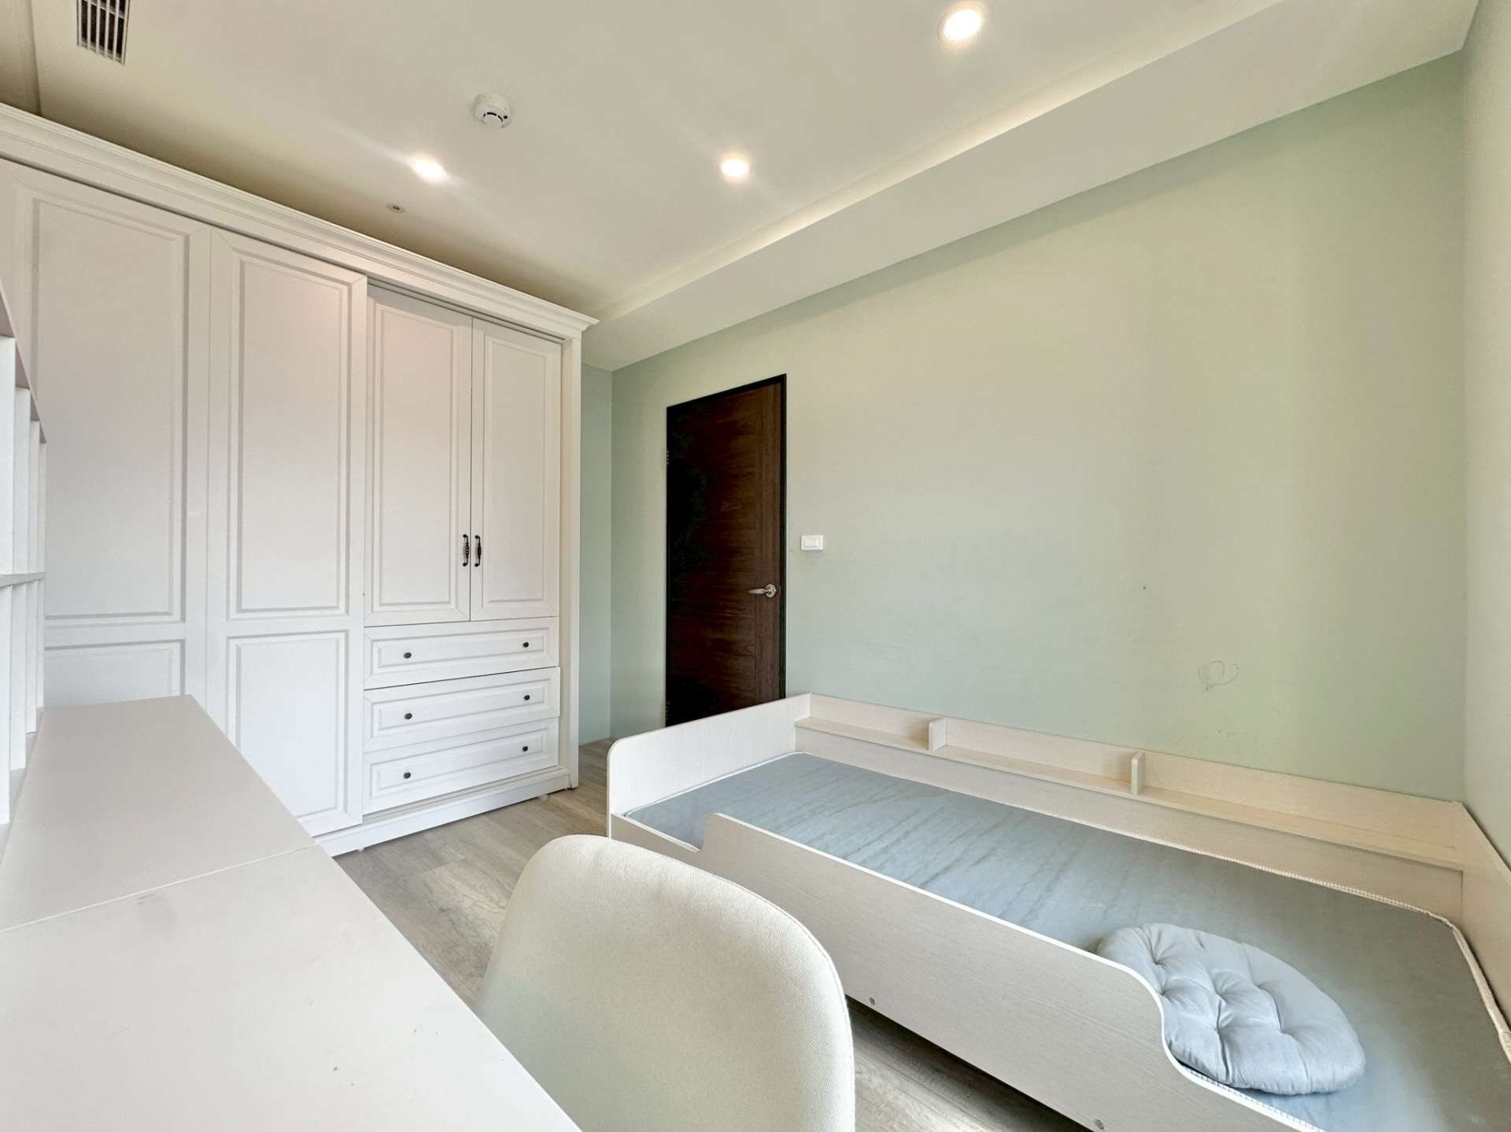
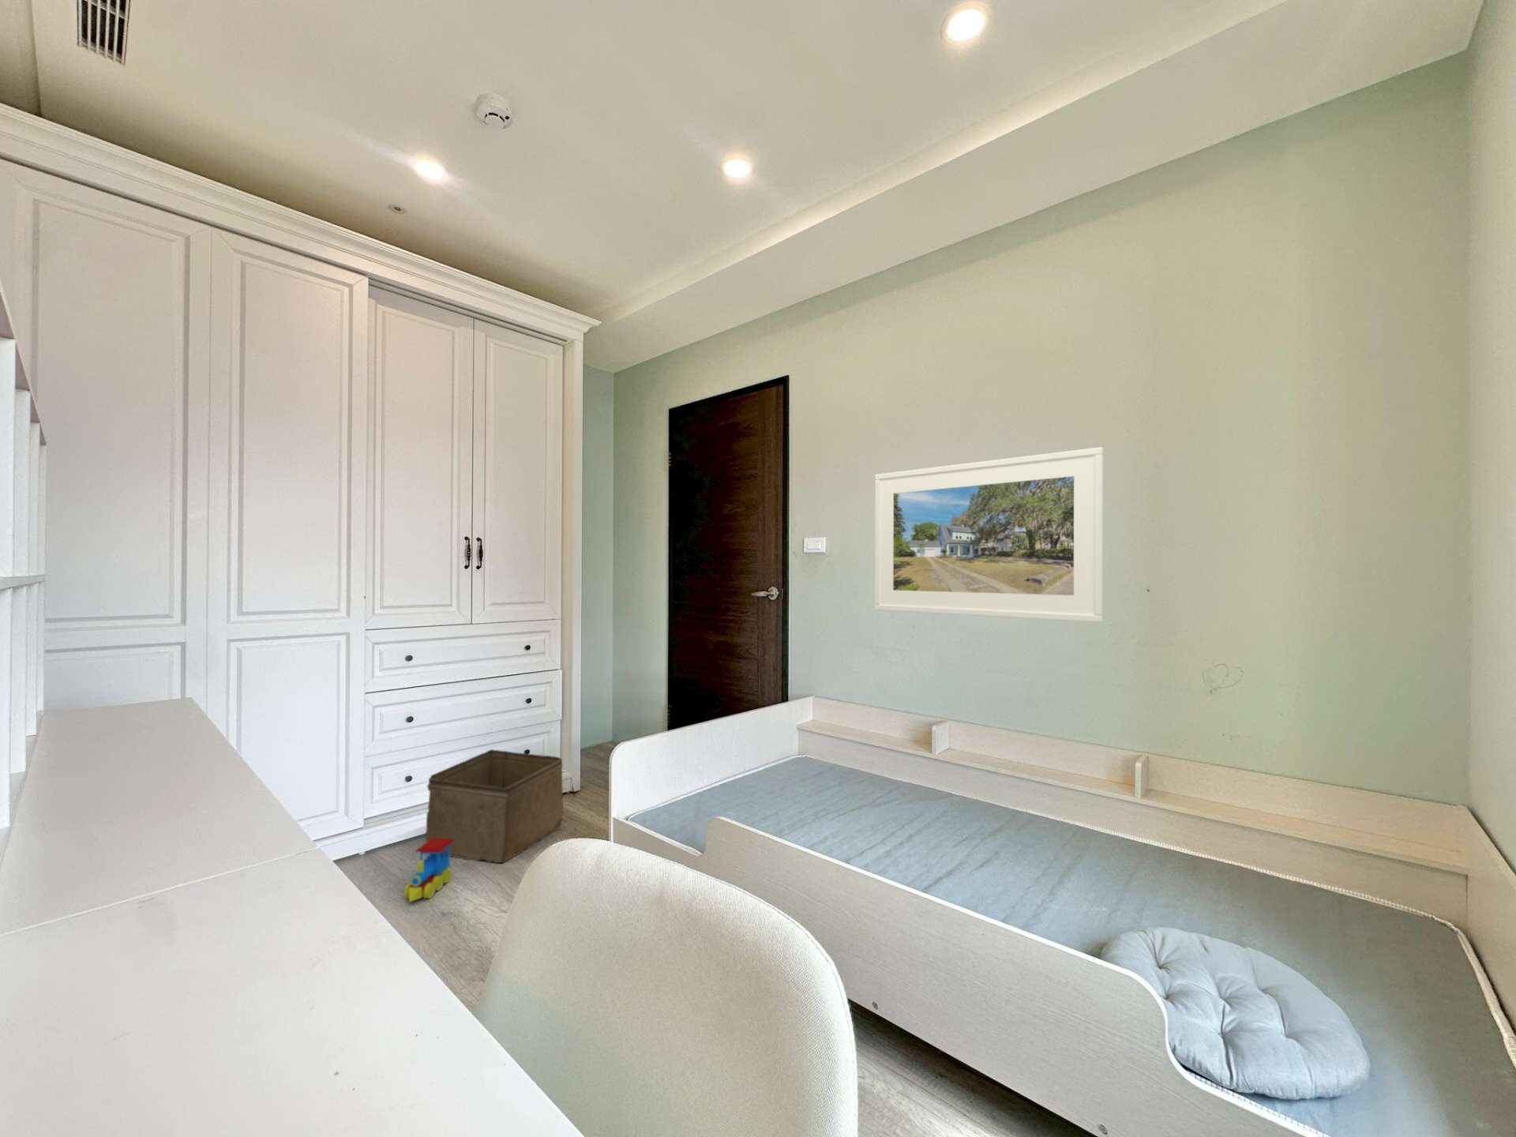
+ storage bin [425,749,563,863]
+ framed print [874,447,1104,623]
+ toy train [403,837,454,903]
